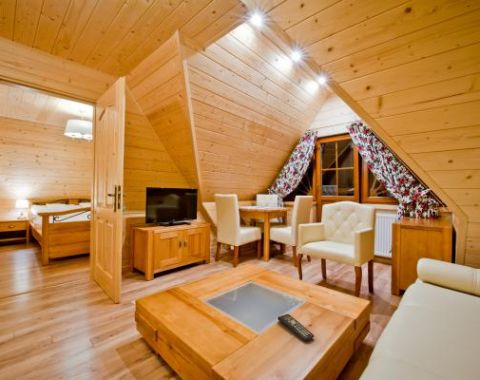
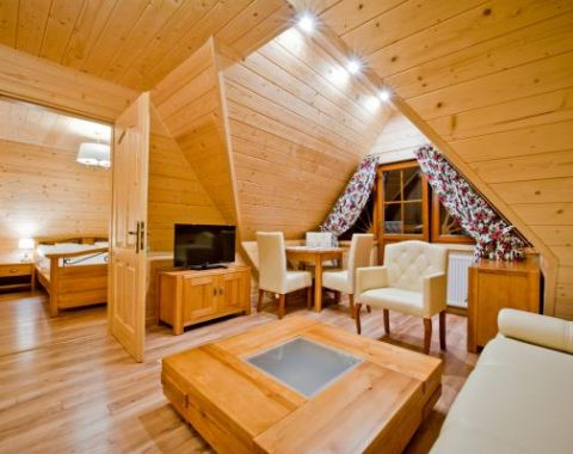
- remote control [277,313,315,342]
